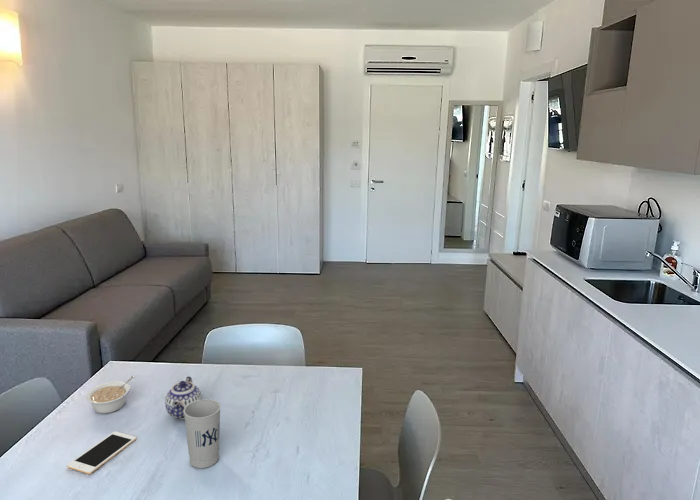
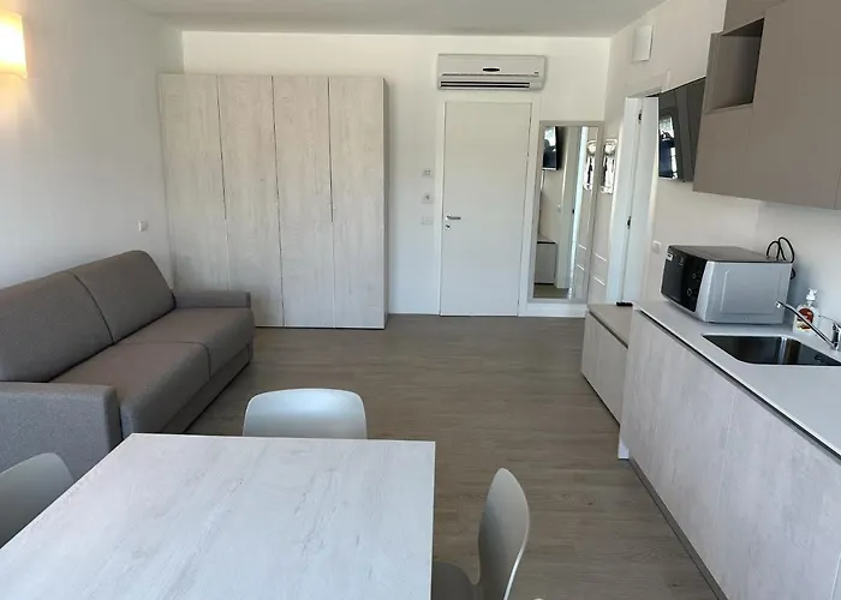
- legume [85,375,135,415]
- cell phone [66,431,137,475]
- cup [184,398,222,469]
- teapot [164,375,203,420]
